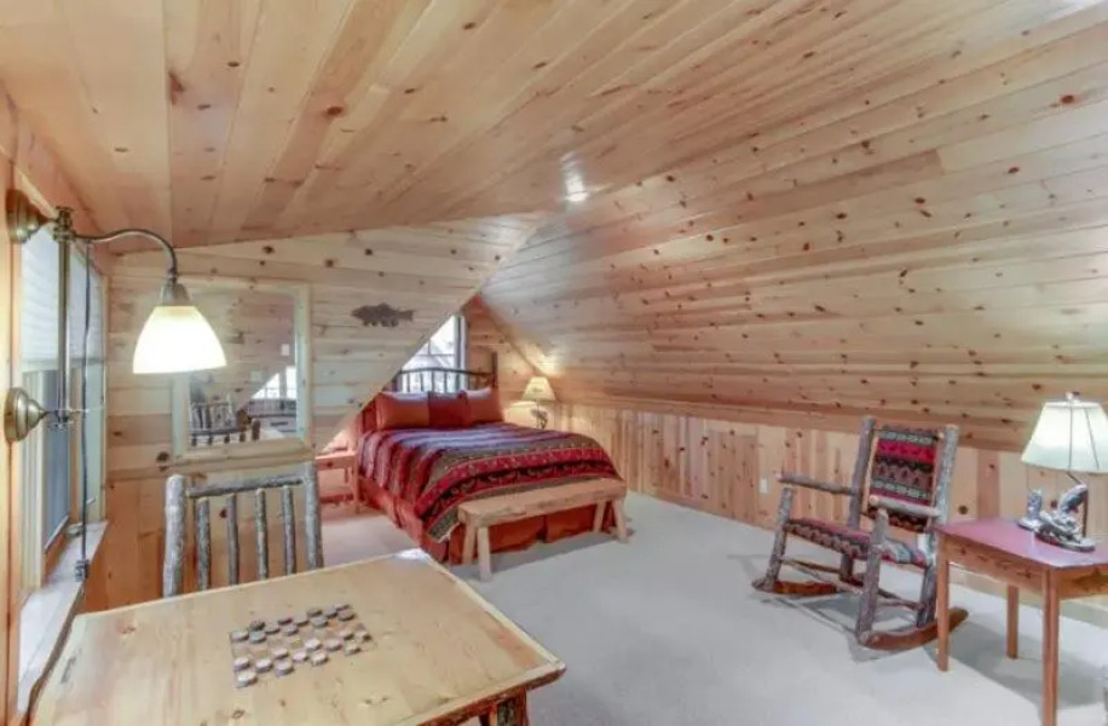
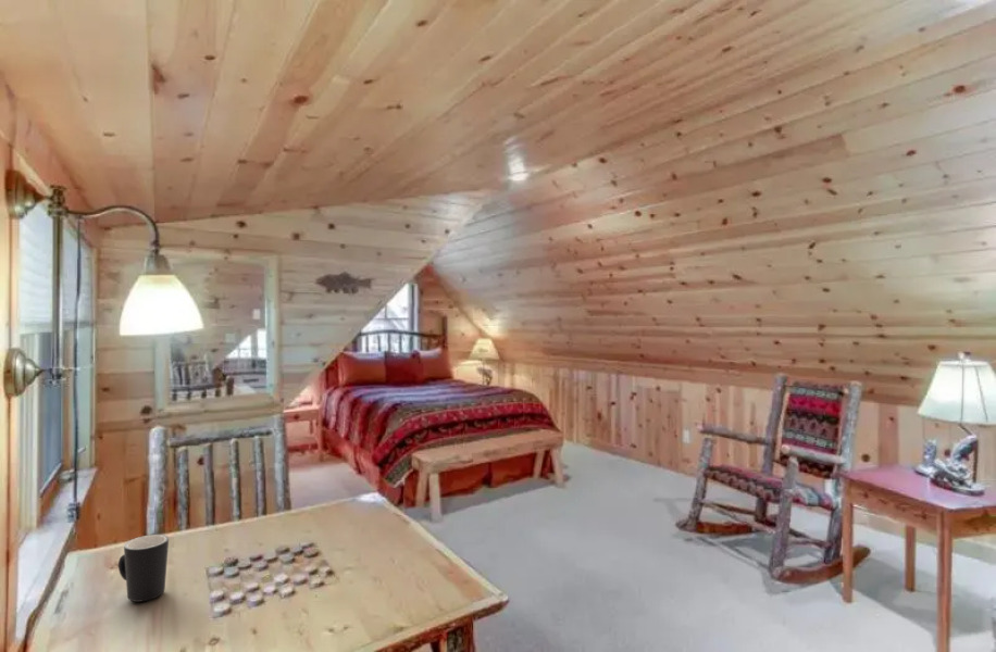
+ mug [117,534,170,603]
